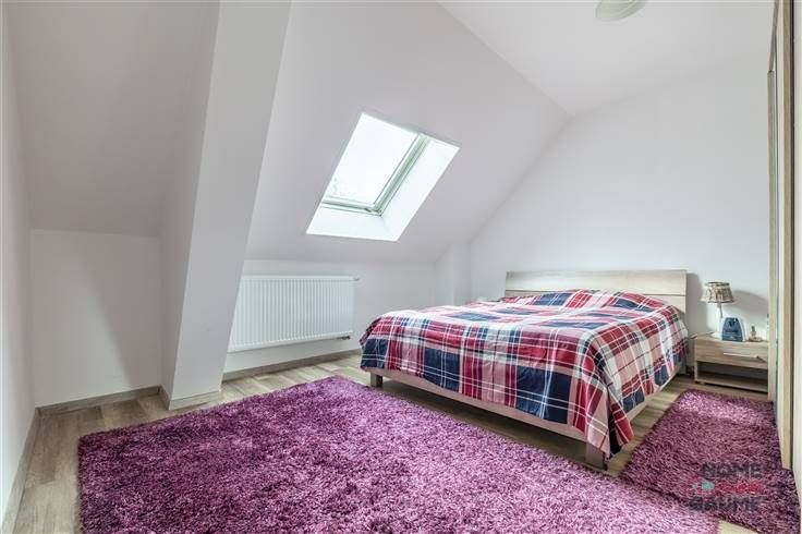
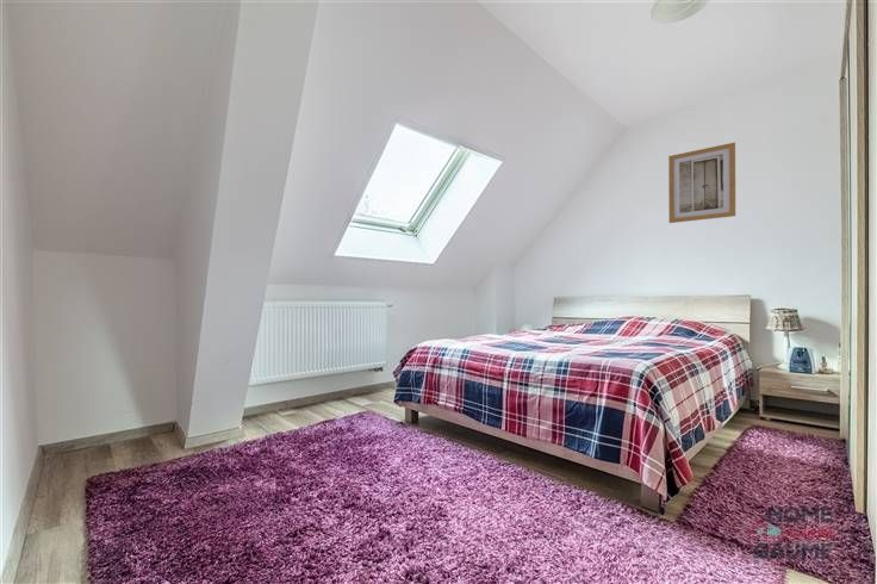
+ wall art [667,142,736,224]
